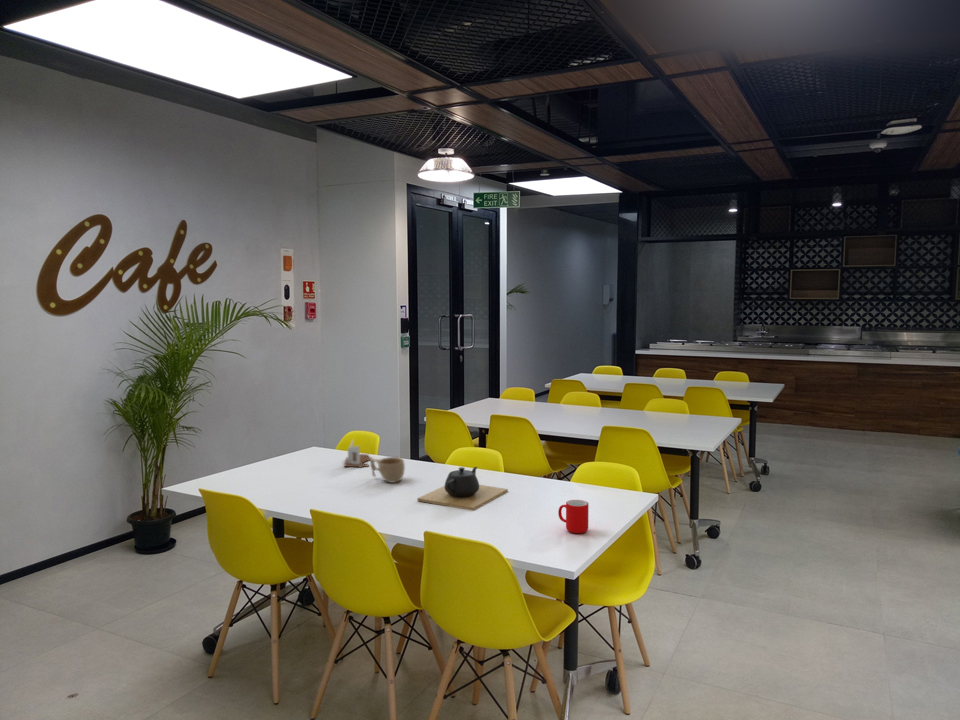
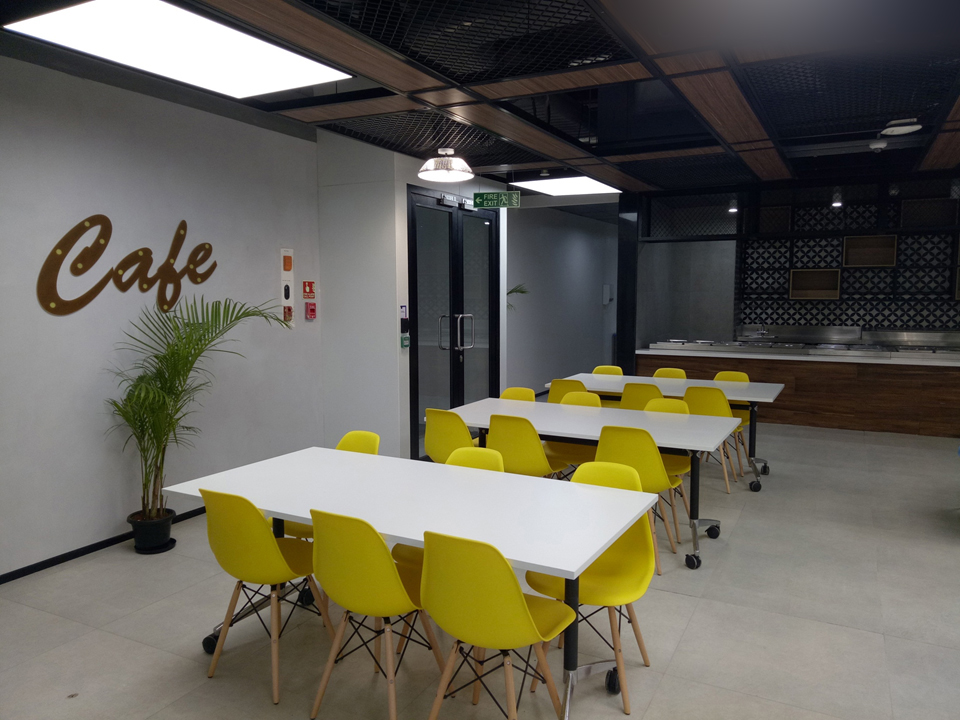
- cup [557,499,589,534]
- cup [369,456,406,484]
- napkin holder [343,439,373,469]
- teapot [416,466,509,511]
